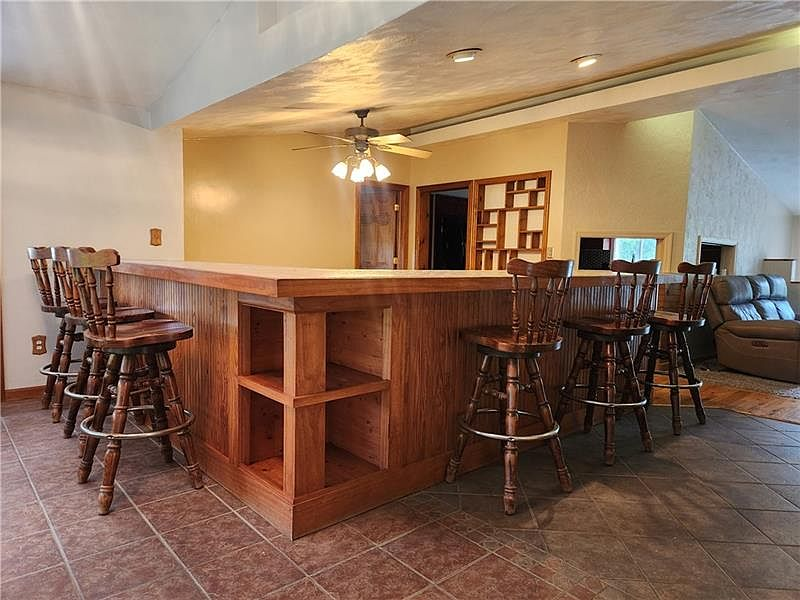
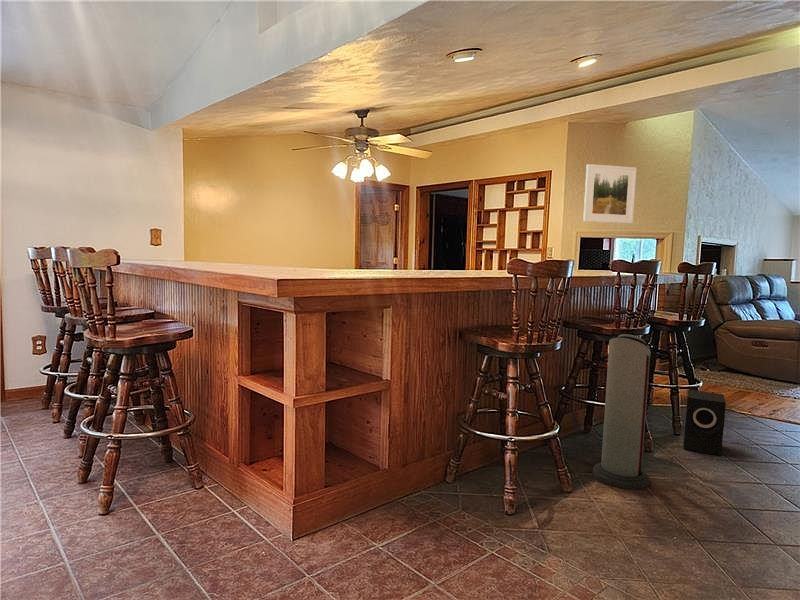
+ air purifier [592,333,652,490]
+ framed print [582,163,638,225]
+ speaker [682,389,727,456]
